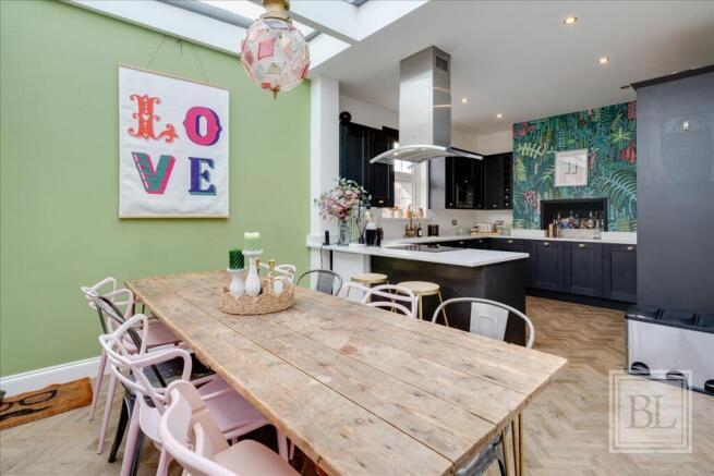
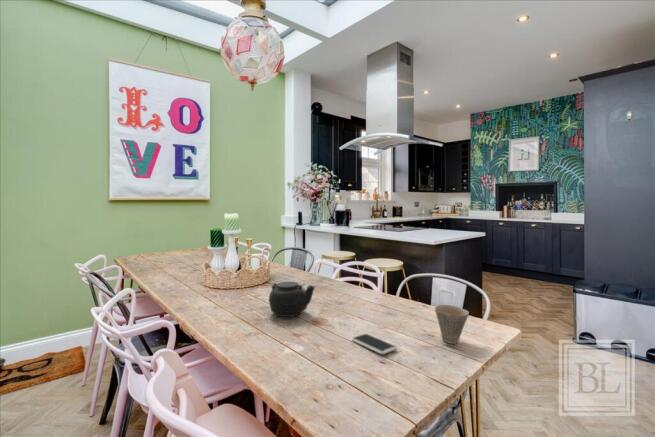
+ teapot [268,281,317,318]
+ cup [434,304,470,345]
+ smartphone [351,333,398,355]
